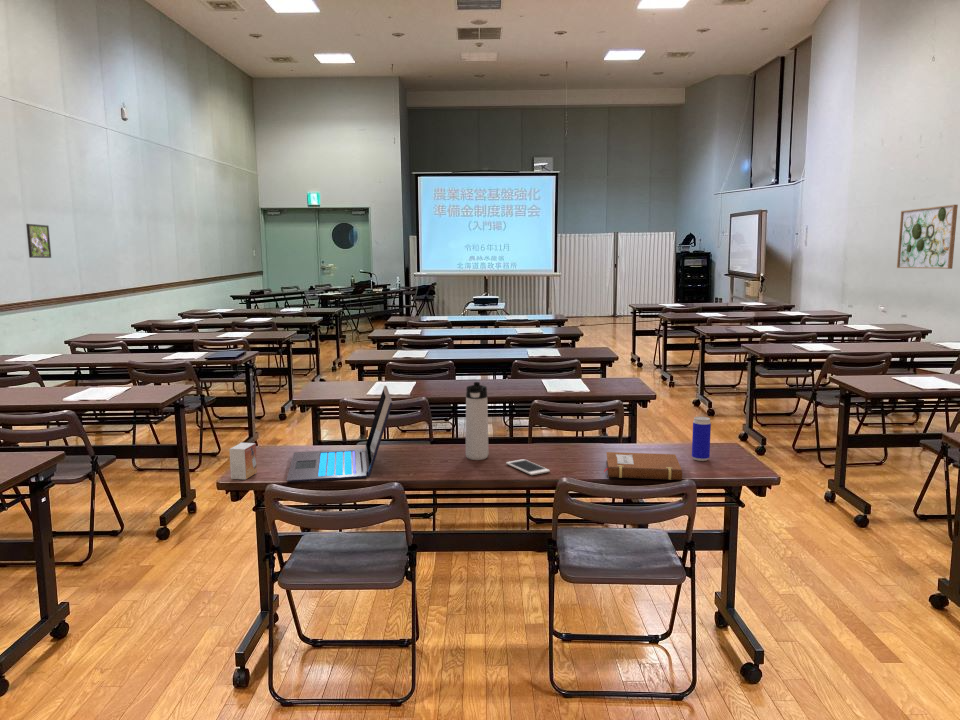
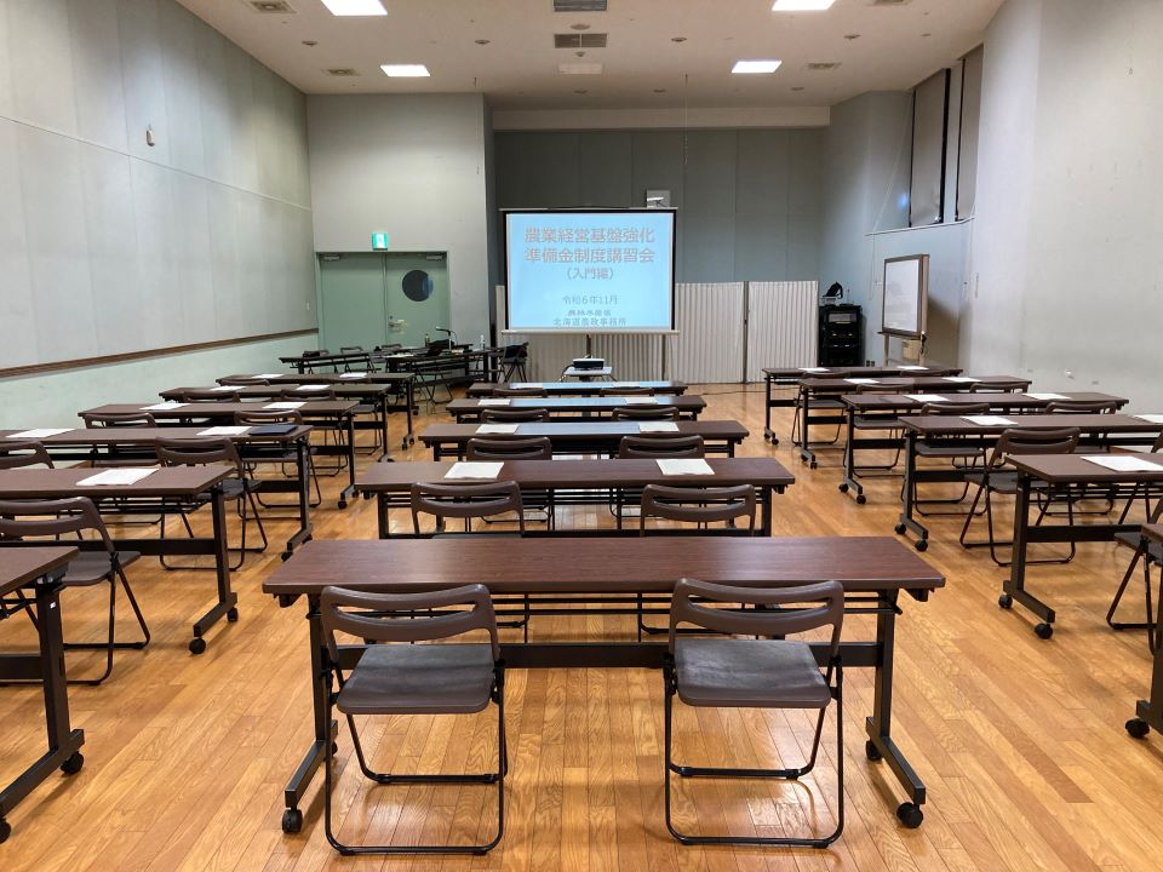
- beverage can [691,416,712,462]
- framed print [25,223,52,259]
- thermos bottle [465,381,489,461]
- small box [228,442,258,480]
- laptop [286,385,393,484]
- notebook [603,451,683,481]
- wall art [896,204,959,270]
- cell phone [505,458,551,476]
